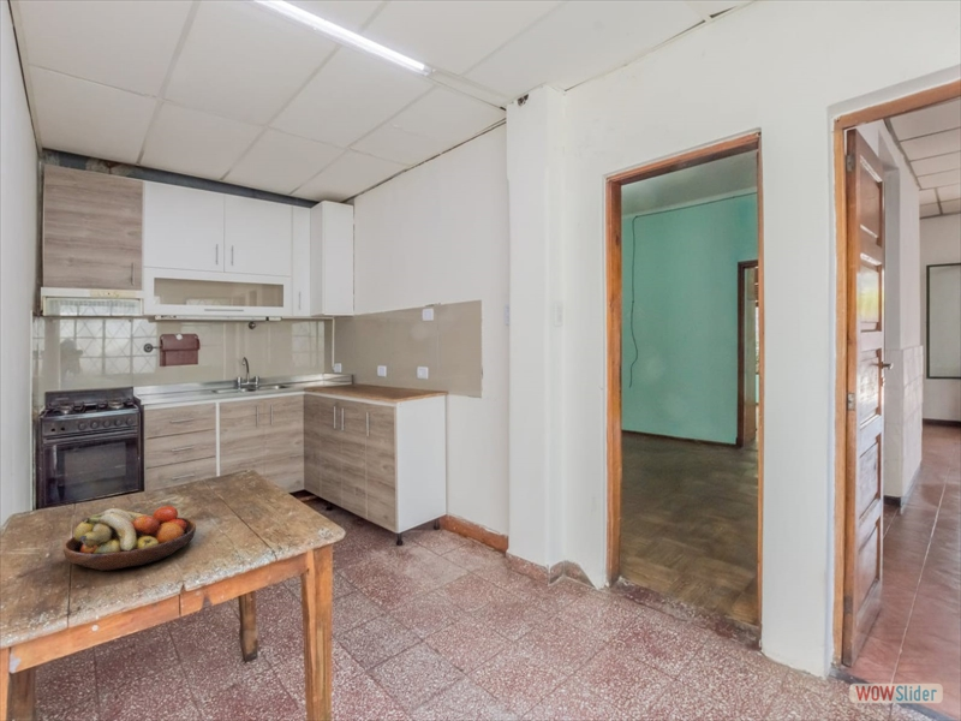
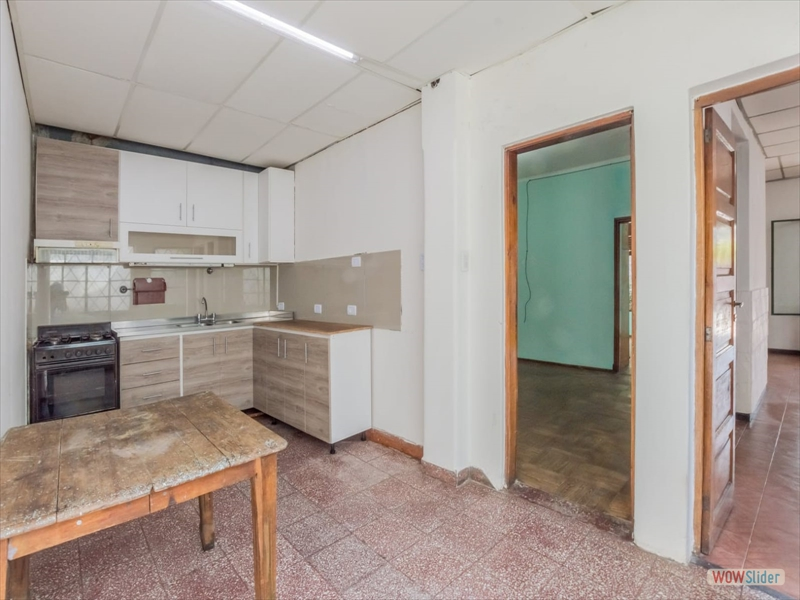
- fruit bowl [62,505,197,572]
